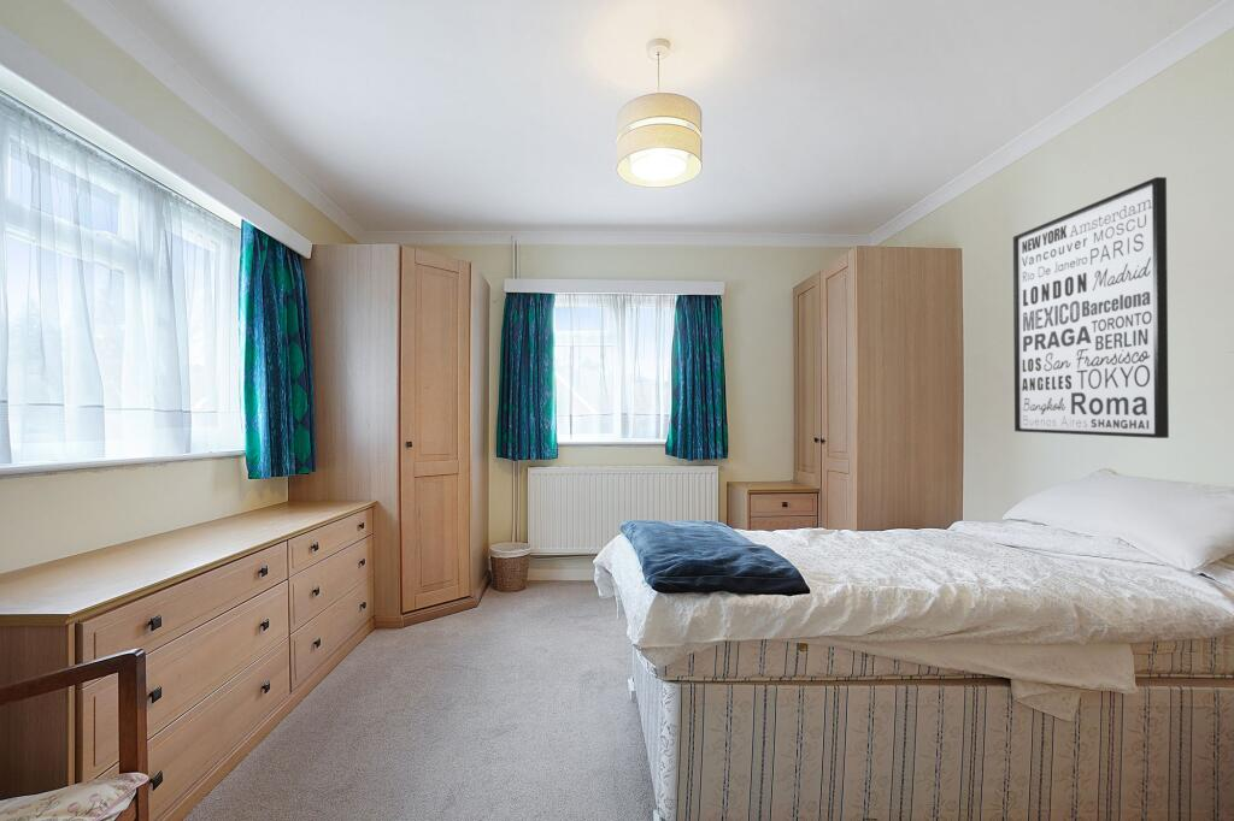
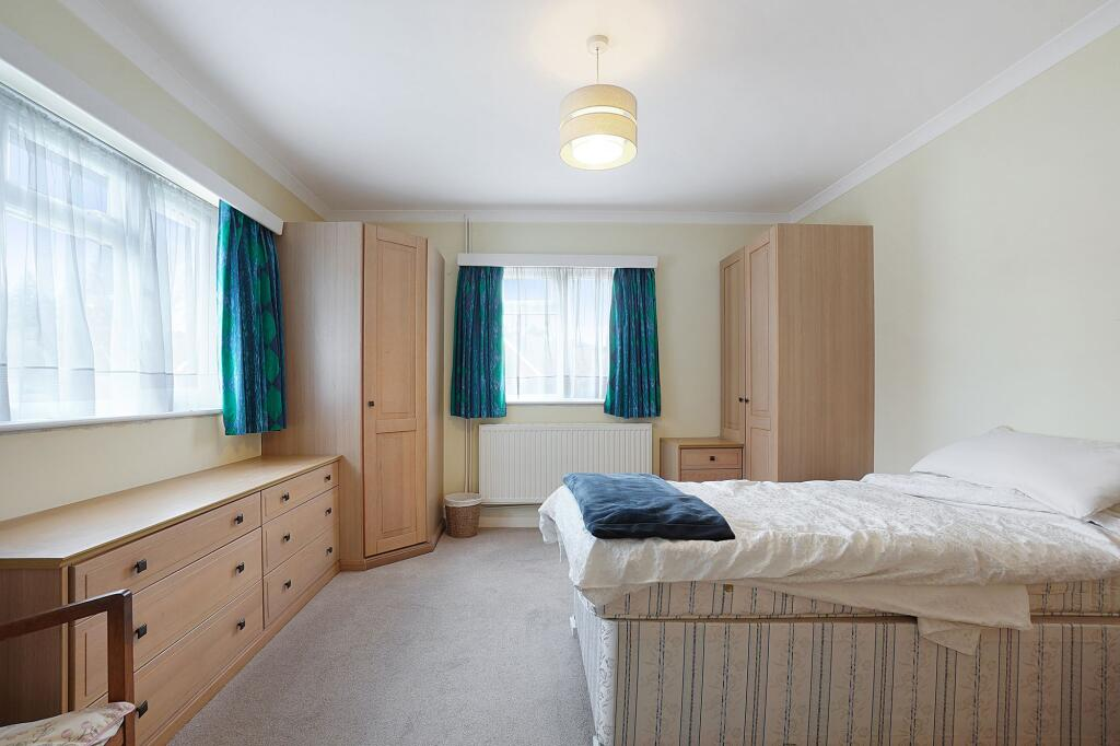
- wall art [1012,176,1170,439]
